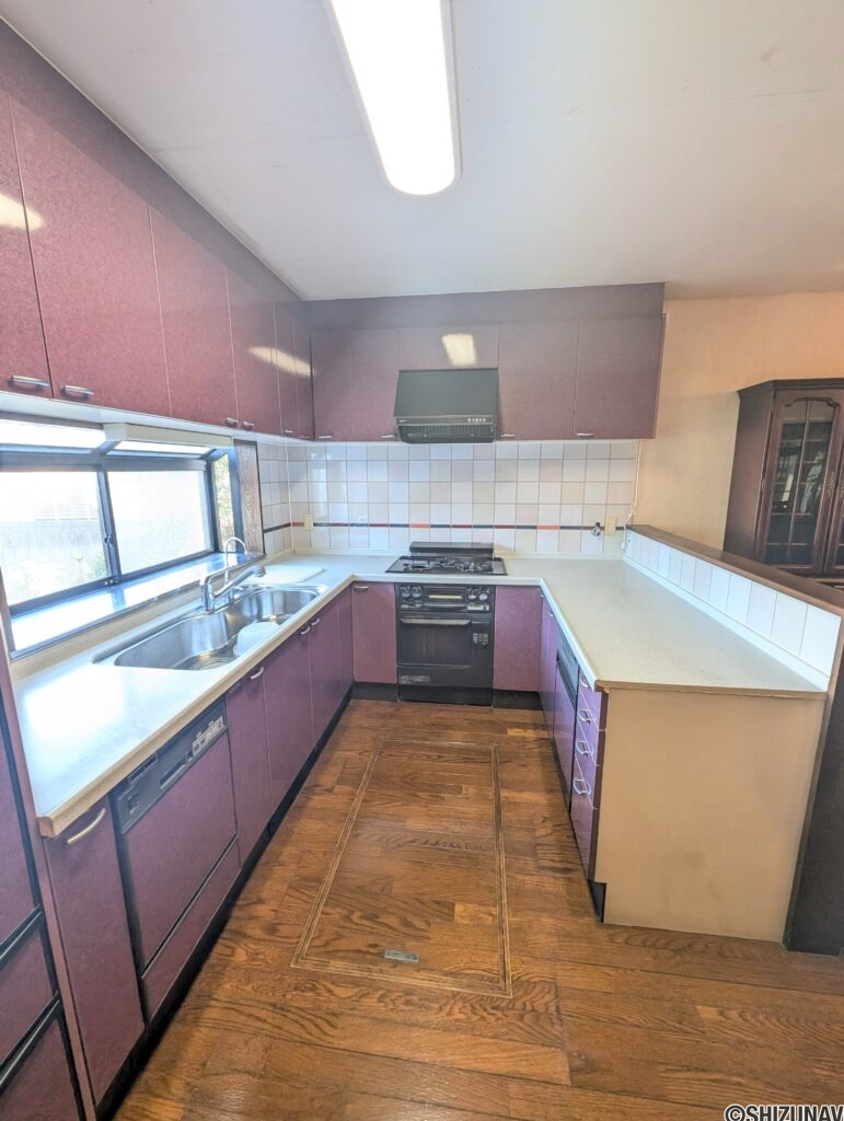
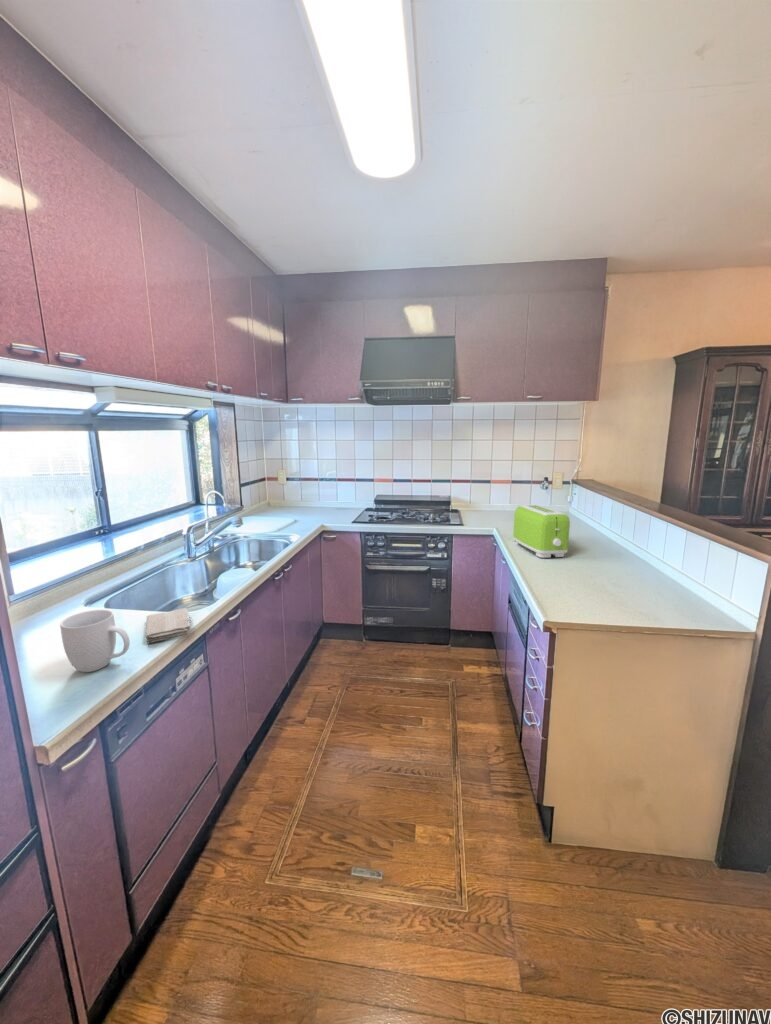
+ mug [59,609,131,673]
+ toaster [512,504,571,558]
+ washcloth [145,607,191,644]
